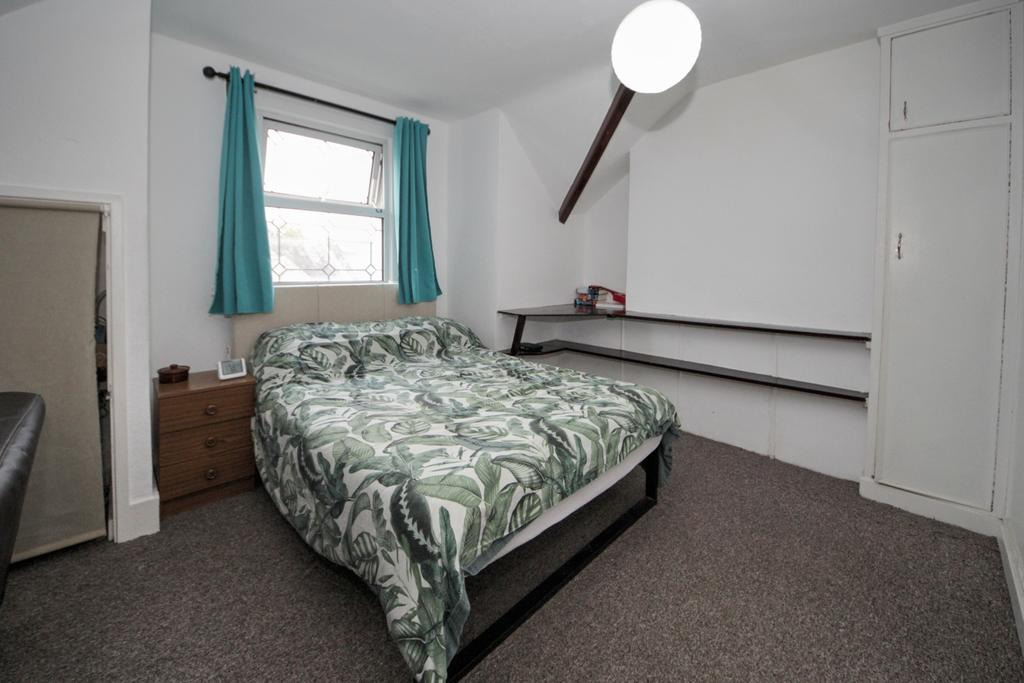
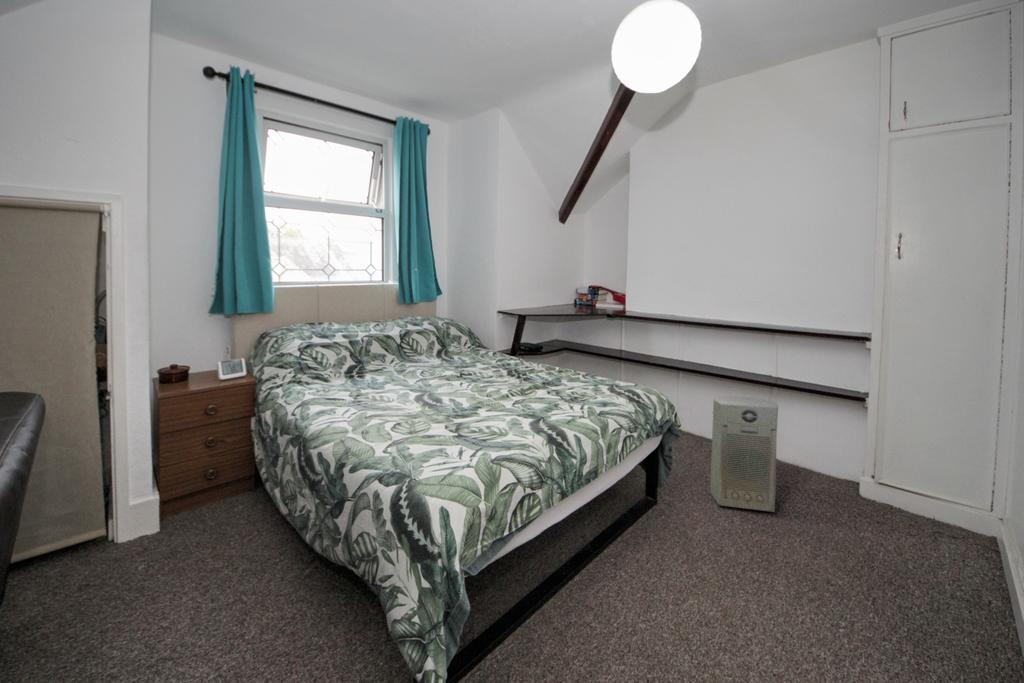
+ fan [709,395,779,513]
